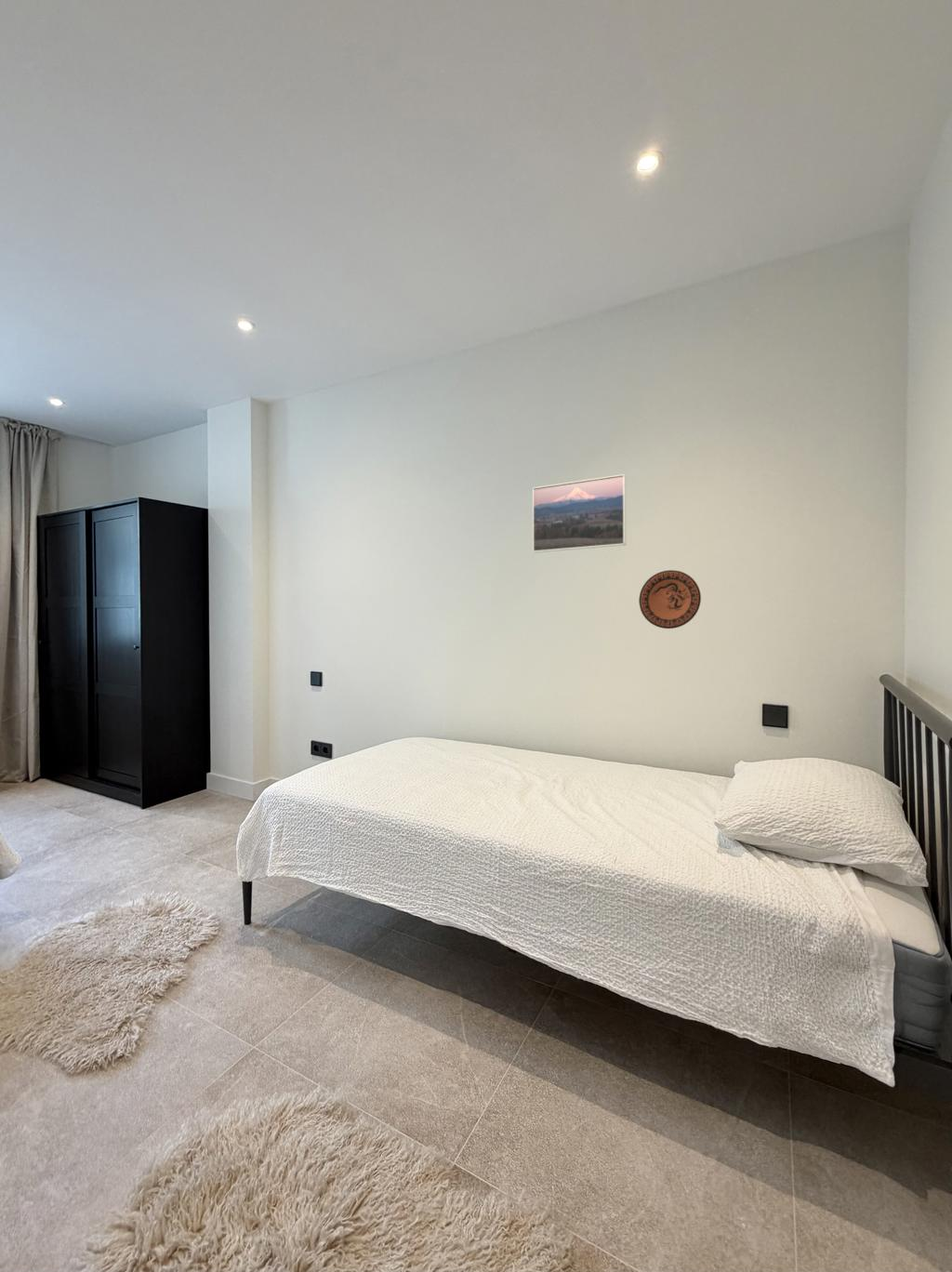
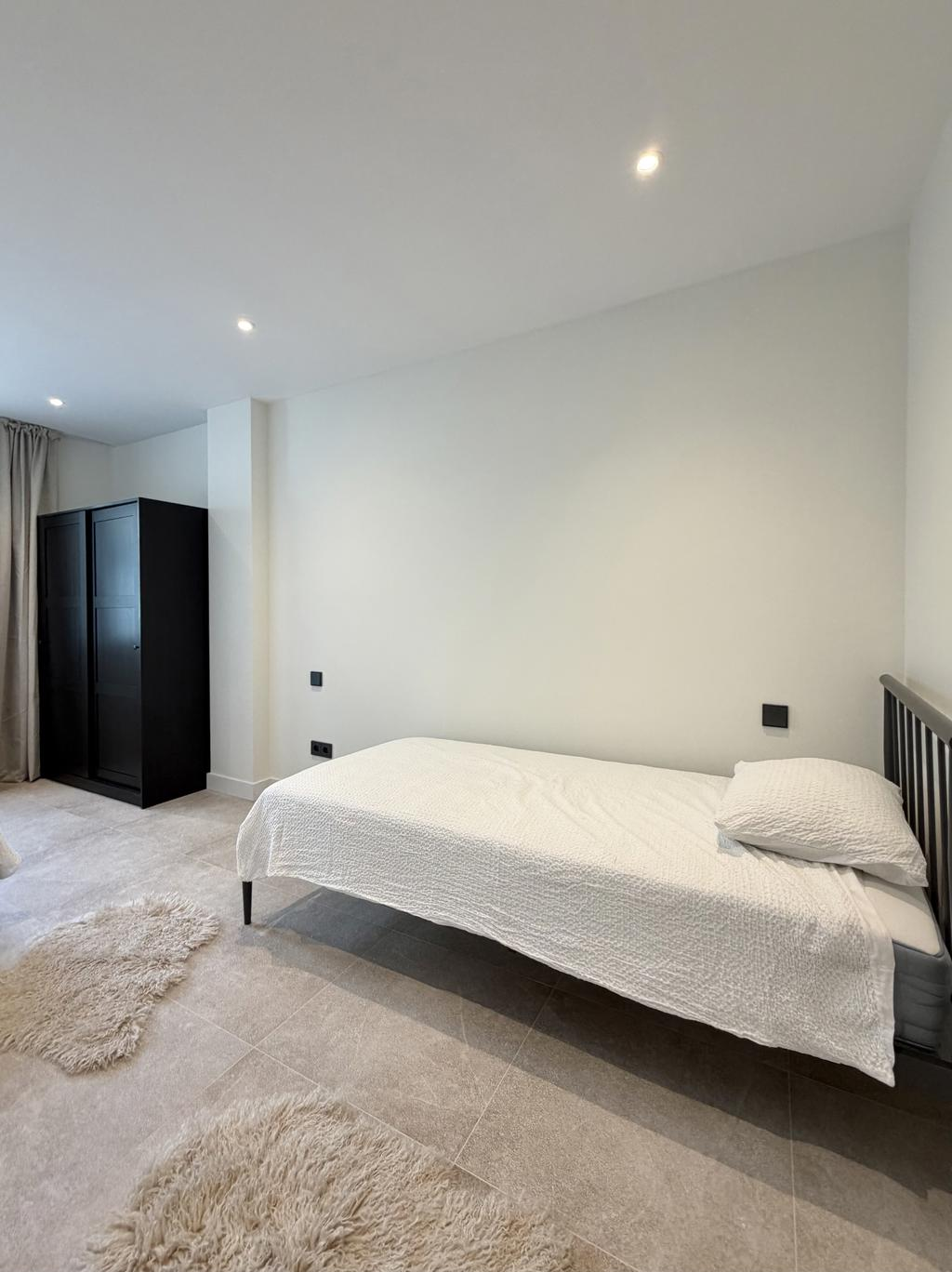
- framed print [532,473,627,553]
- decorative plate [638,569,702,629]
